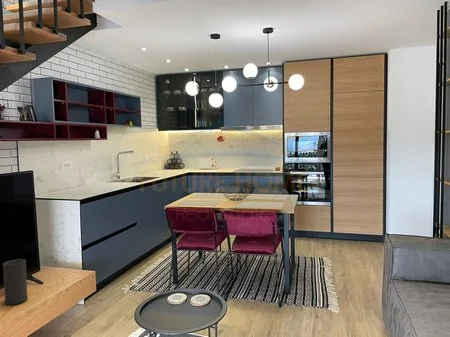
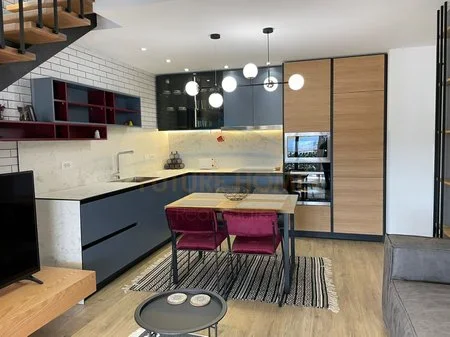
- speaker [2,258,29,306]
